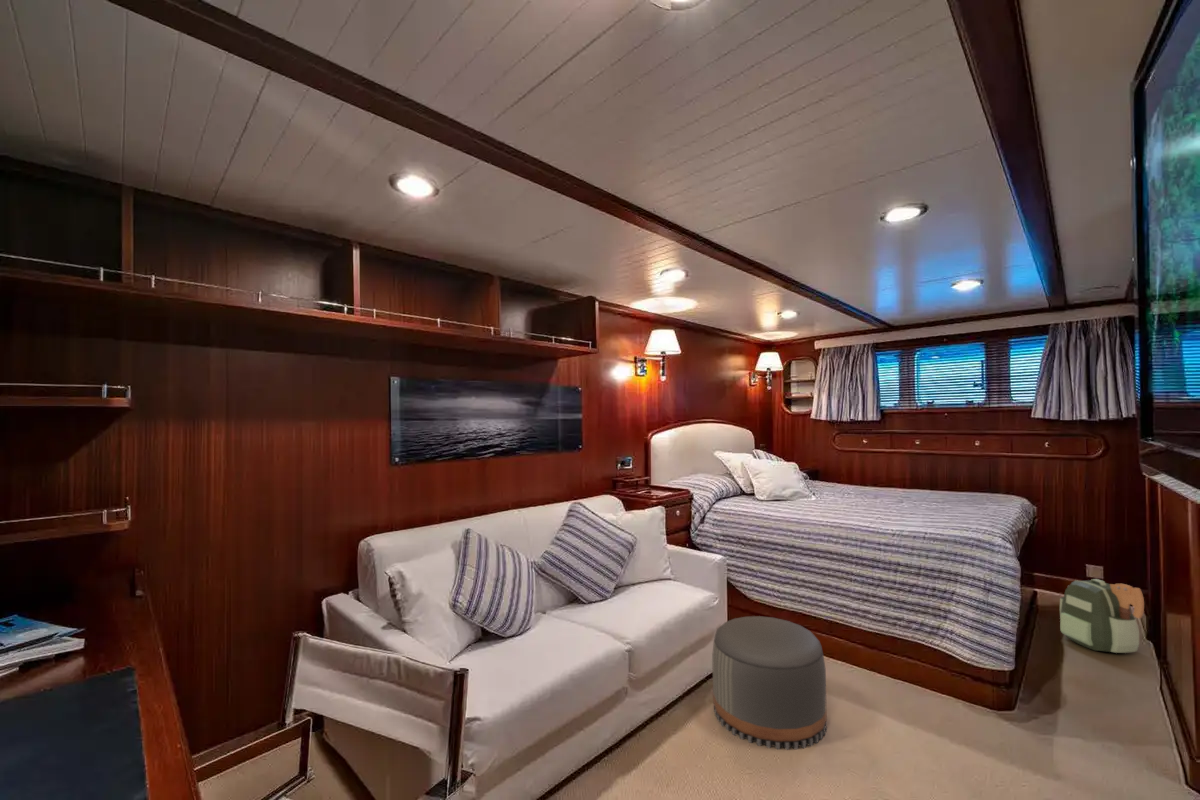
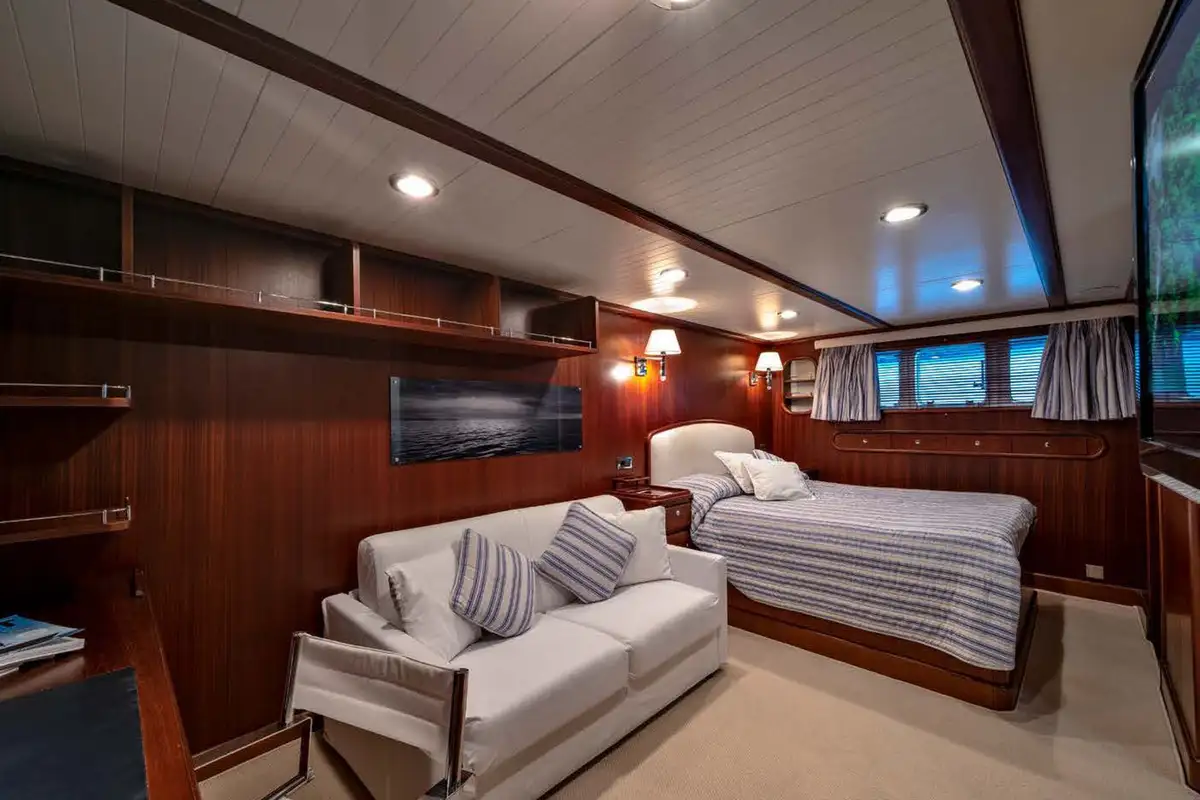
- pouf [711,615,828,751]
- backpack [1059,578,1145,654]
